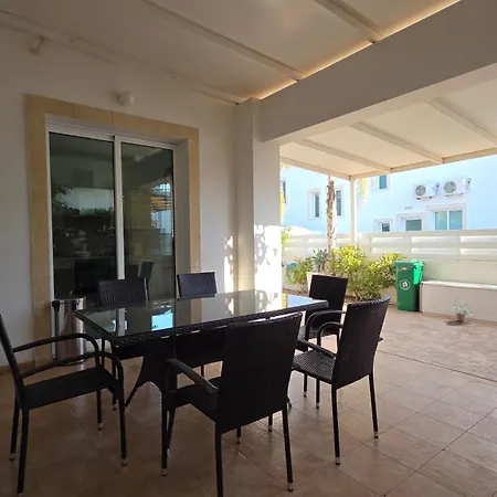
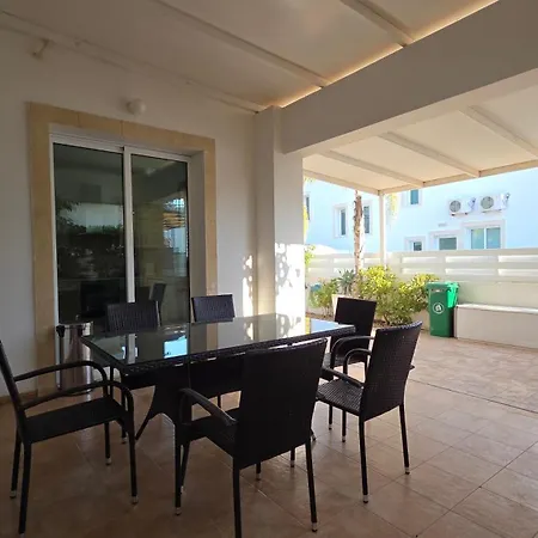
- potted plant [446,297,474,322]
